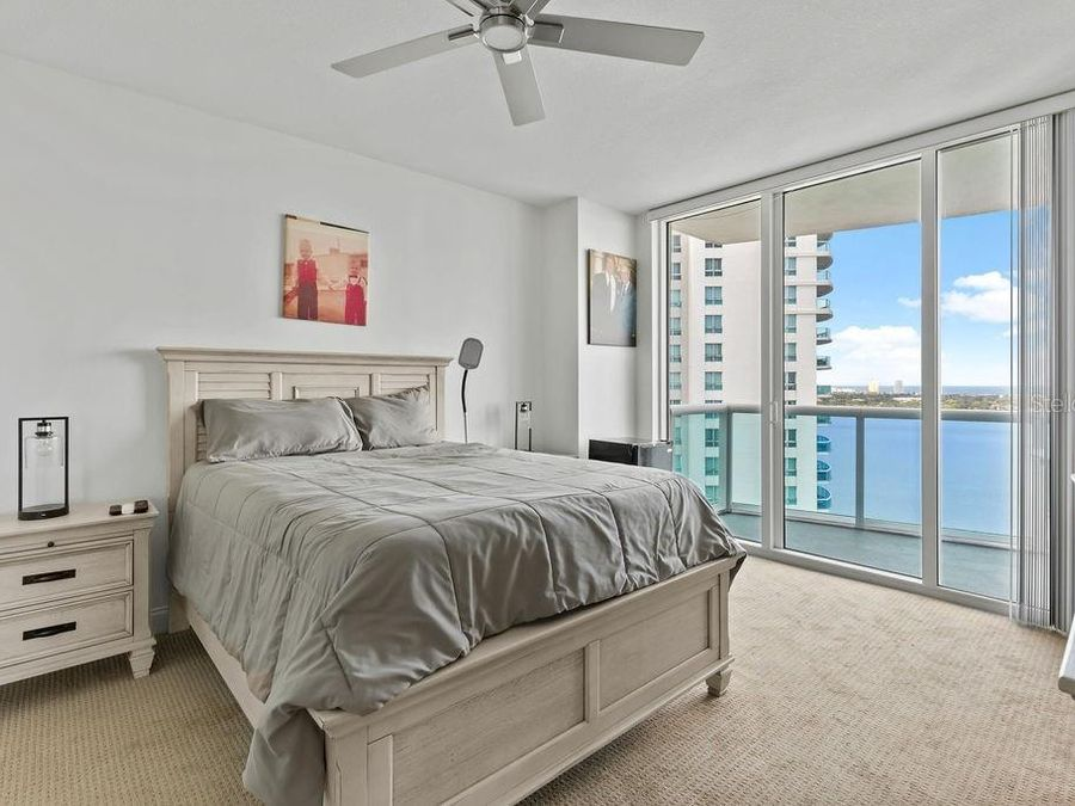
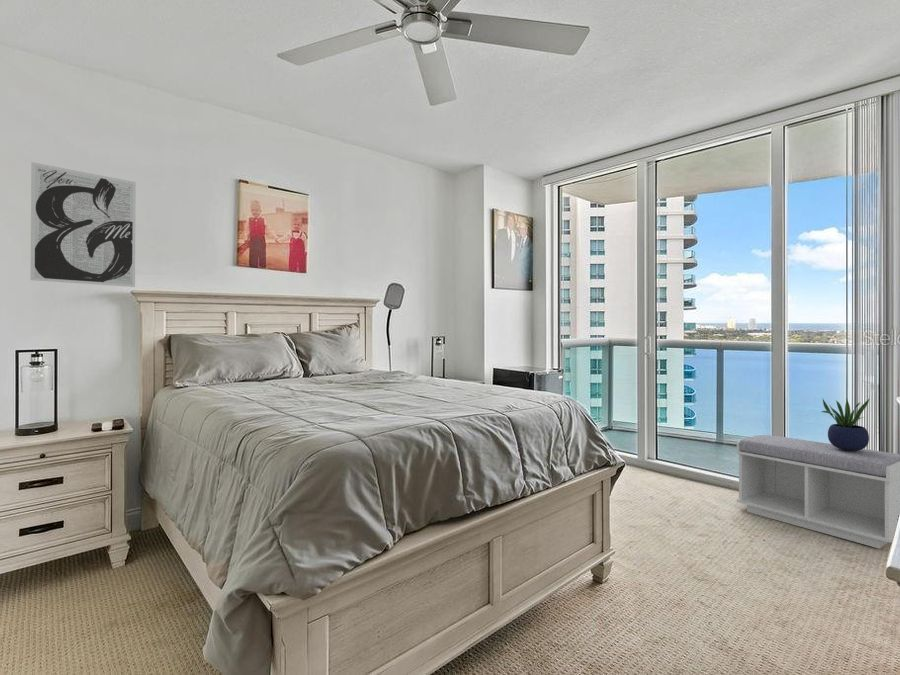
+ bench [736,434,900,550]
+ wall art [30,161,137,288]
+ potted plant [821,397,871,451]
